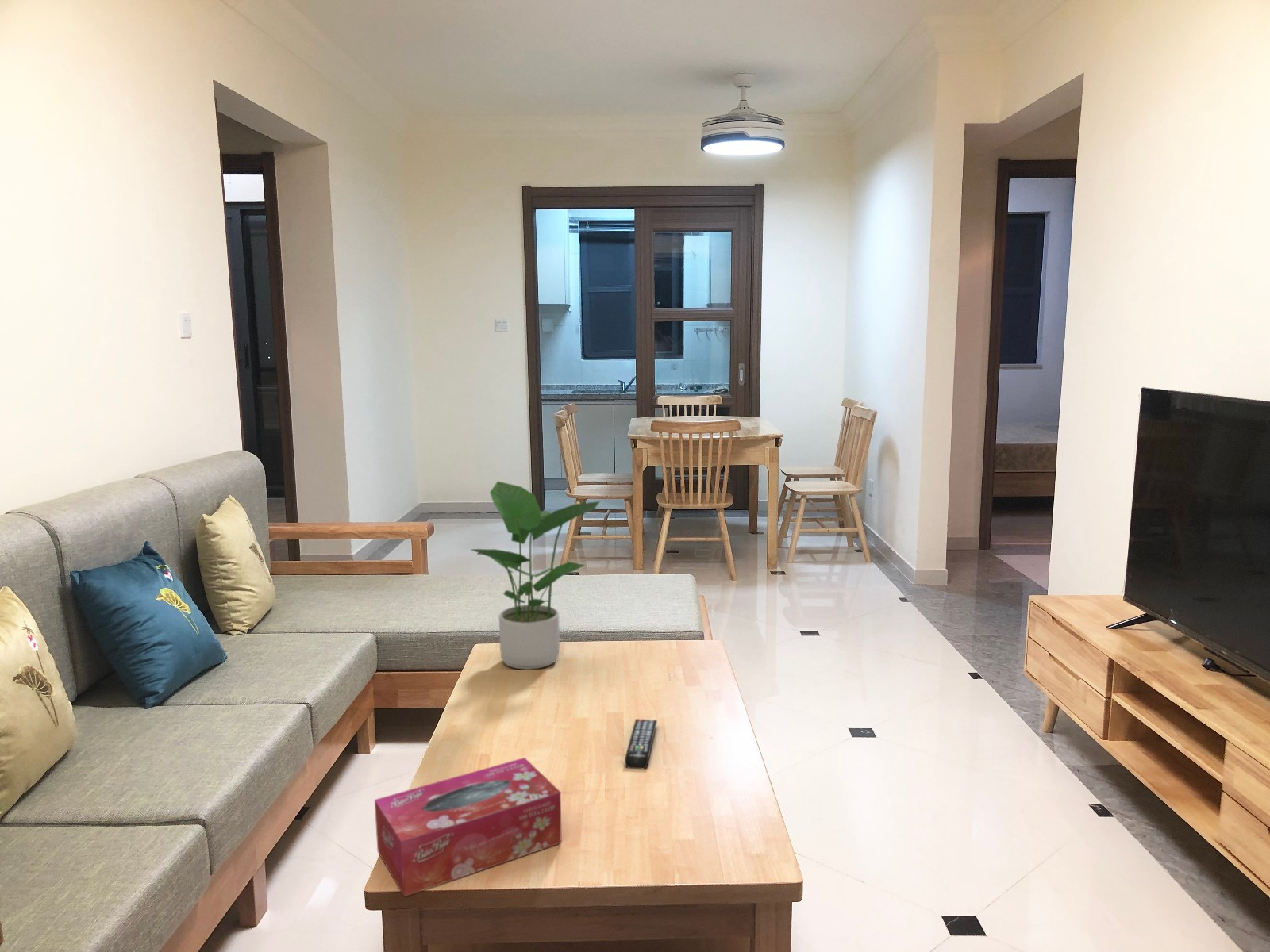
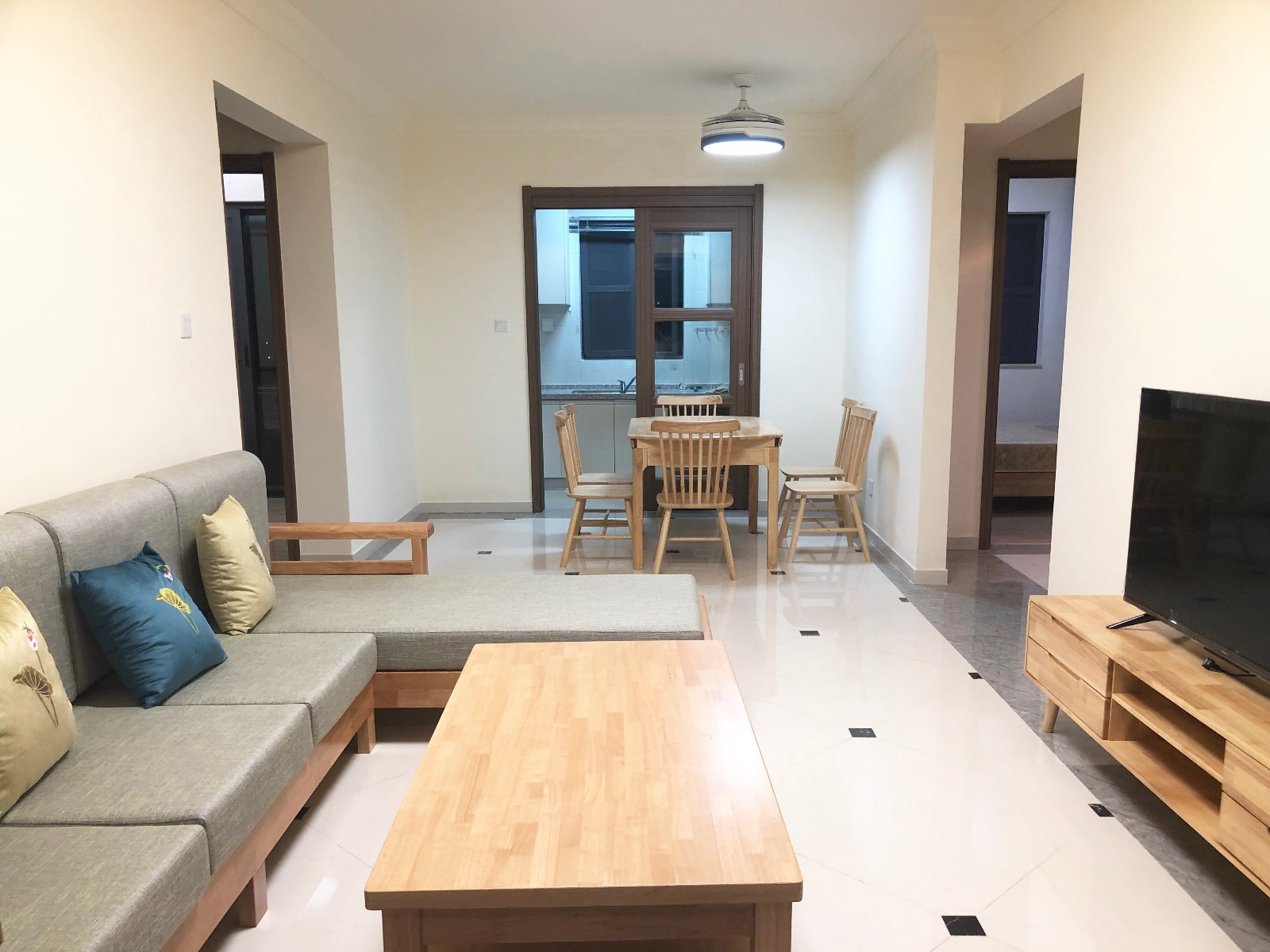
- potted plant [470,481,601,670]
- remote control [624,718,658,770]
- tissue box [374,757,563,897]
